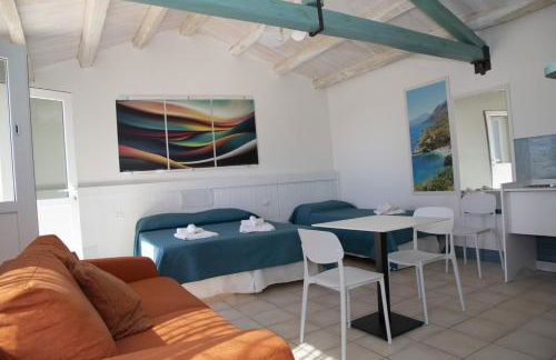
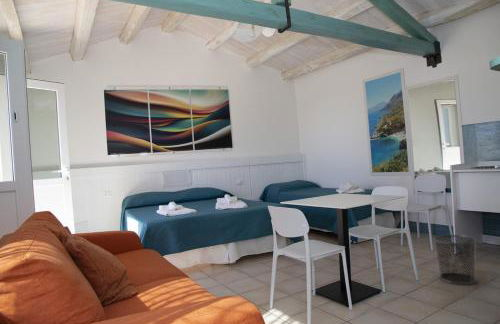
+ waste bin [432,234,478,285]
